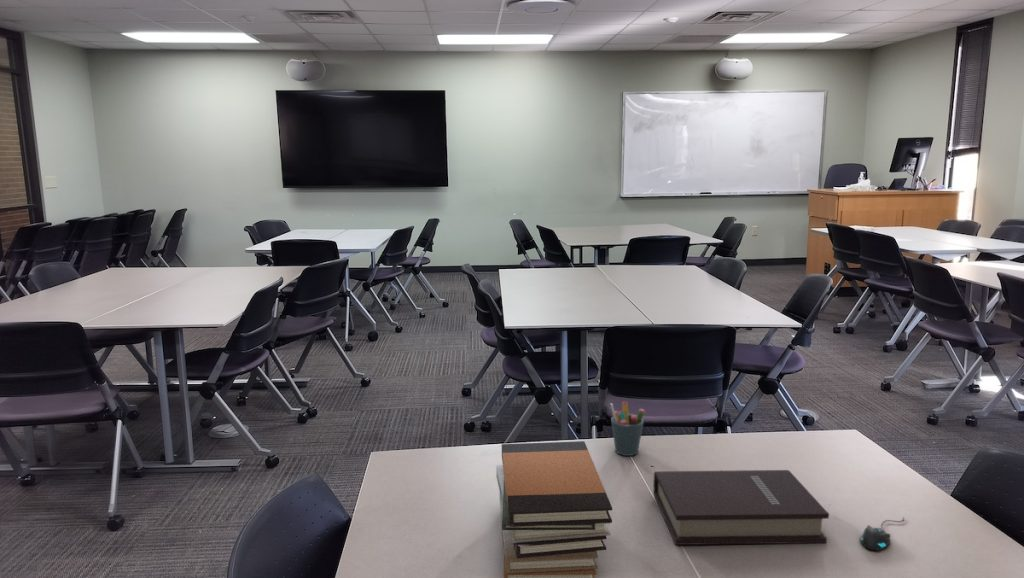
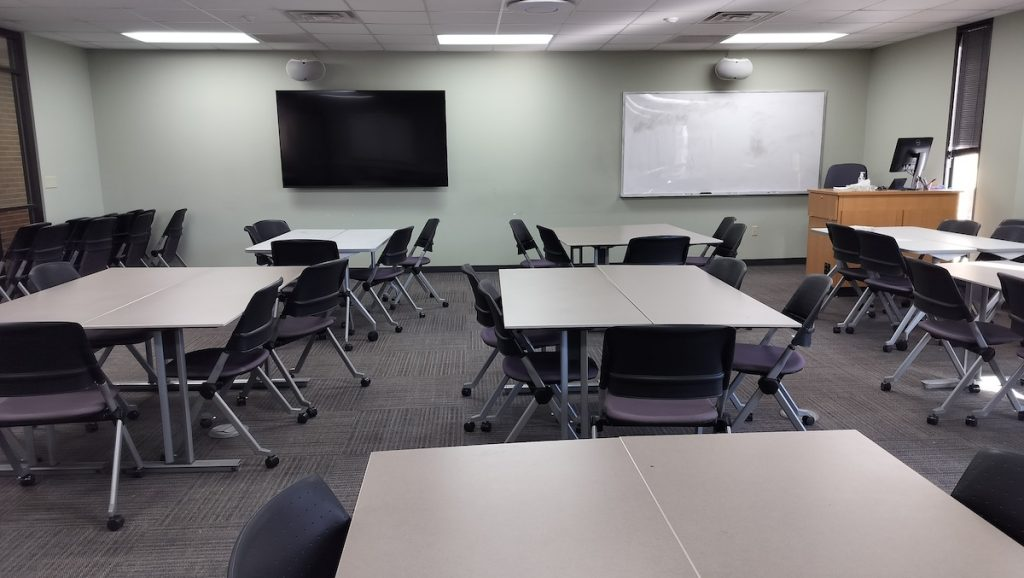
- book [652,469,830,546]
- pen holder [609,401,646,457]
- mouse [858,516,905,552]
- book stack [495,440,613,578]
